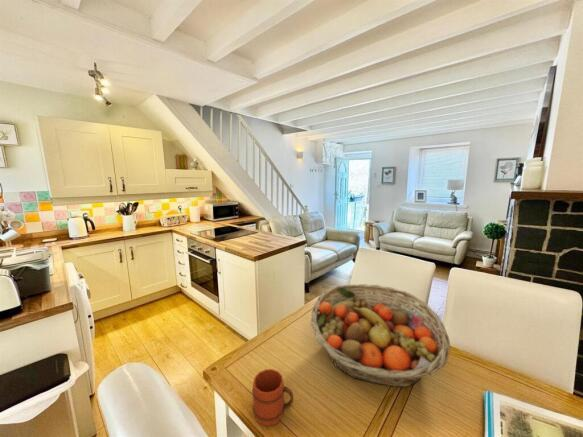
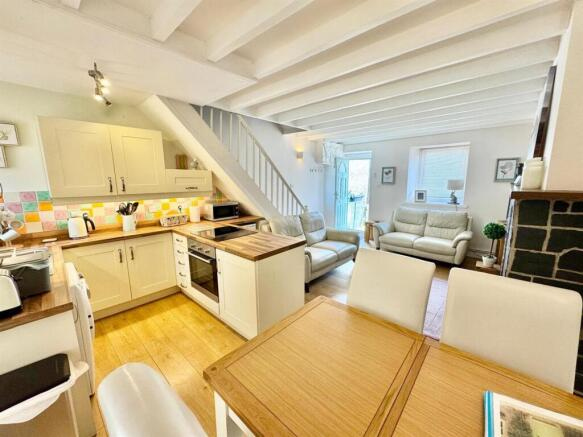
- mug [251,368,294,427]
- fruit basket [310,283,451,388]
